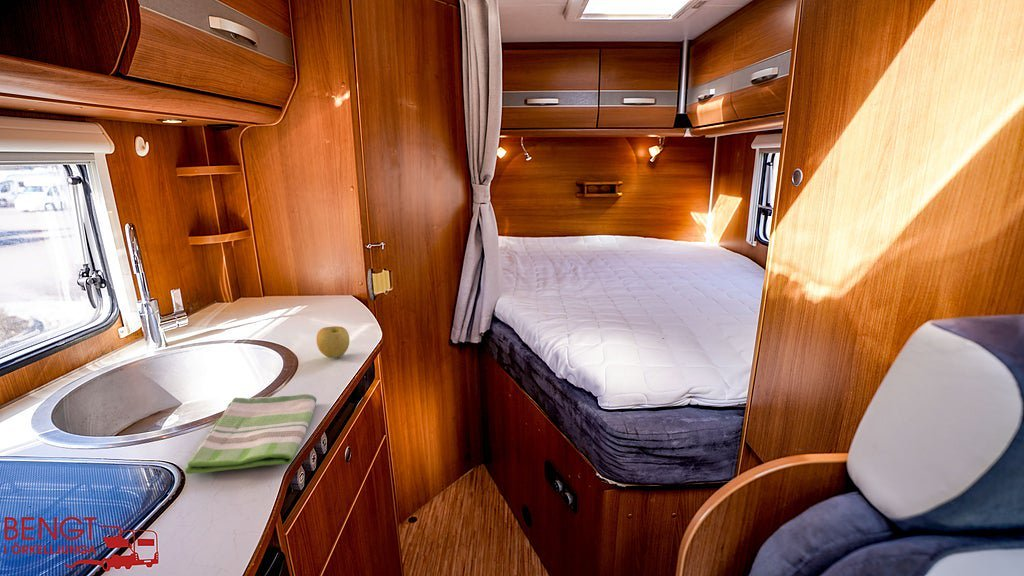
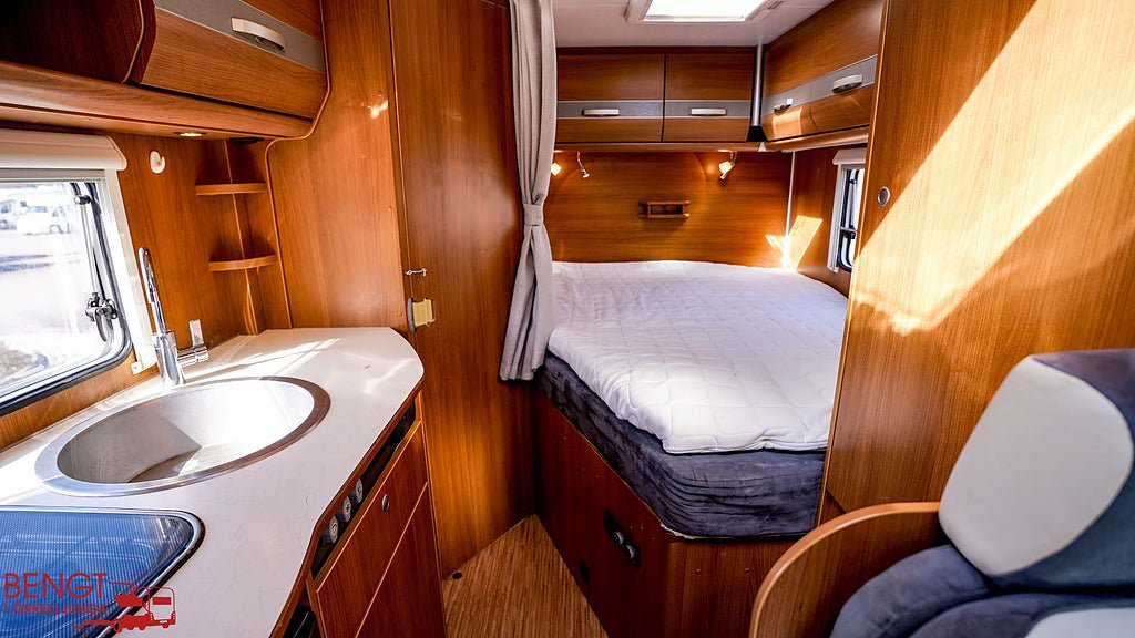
- apple [315,325,350,359]
- dish towel [184,393,317,475]
